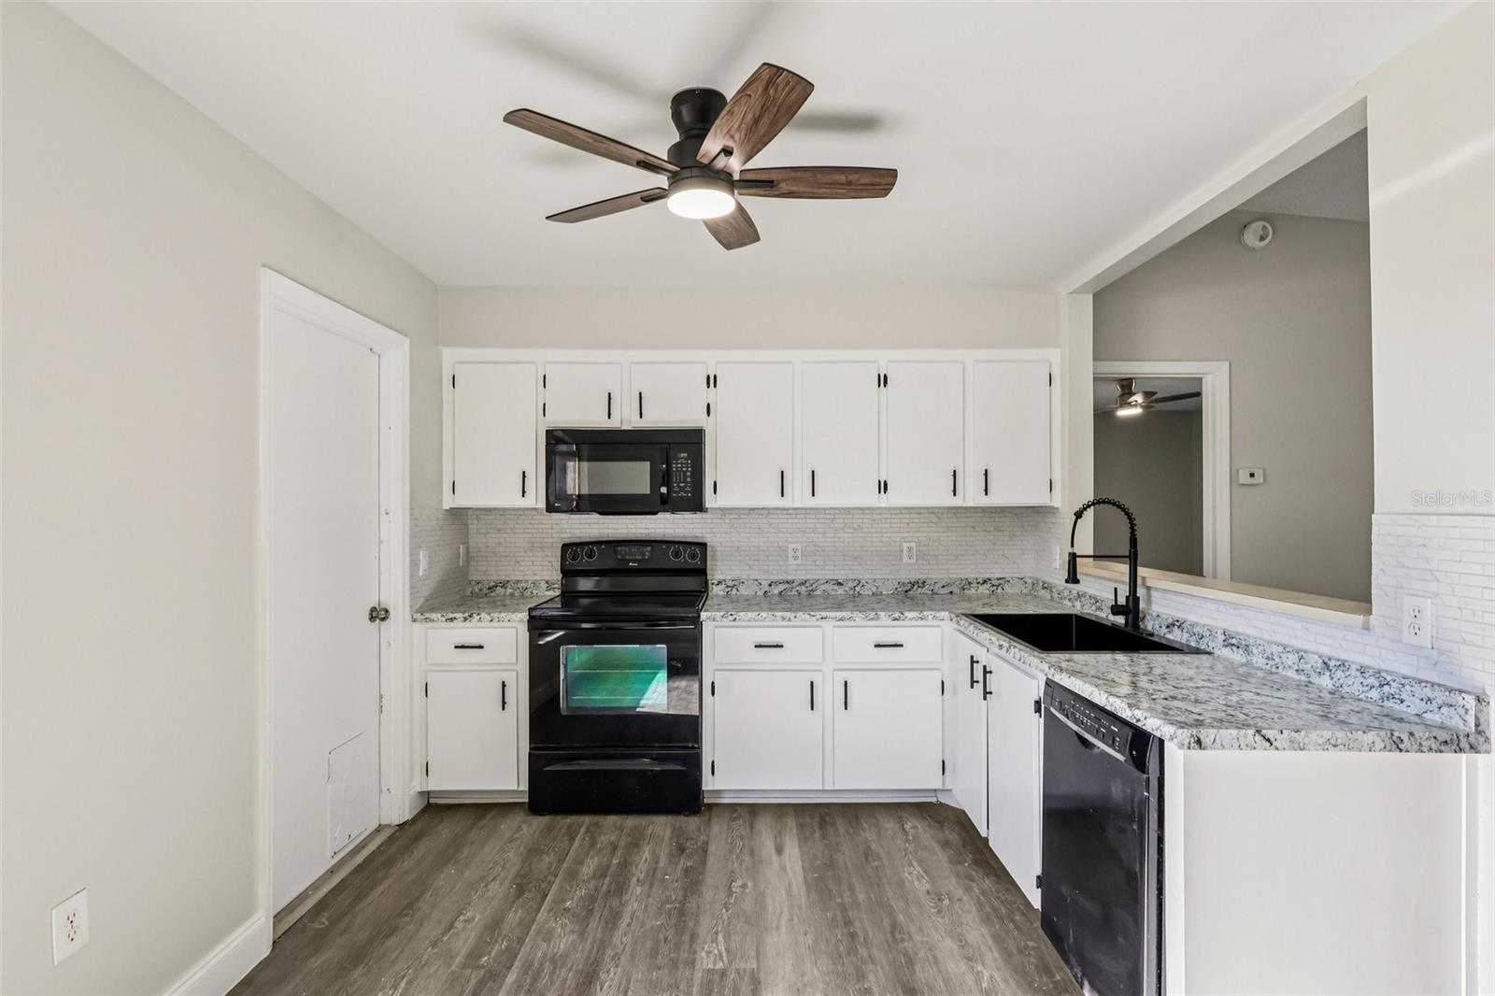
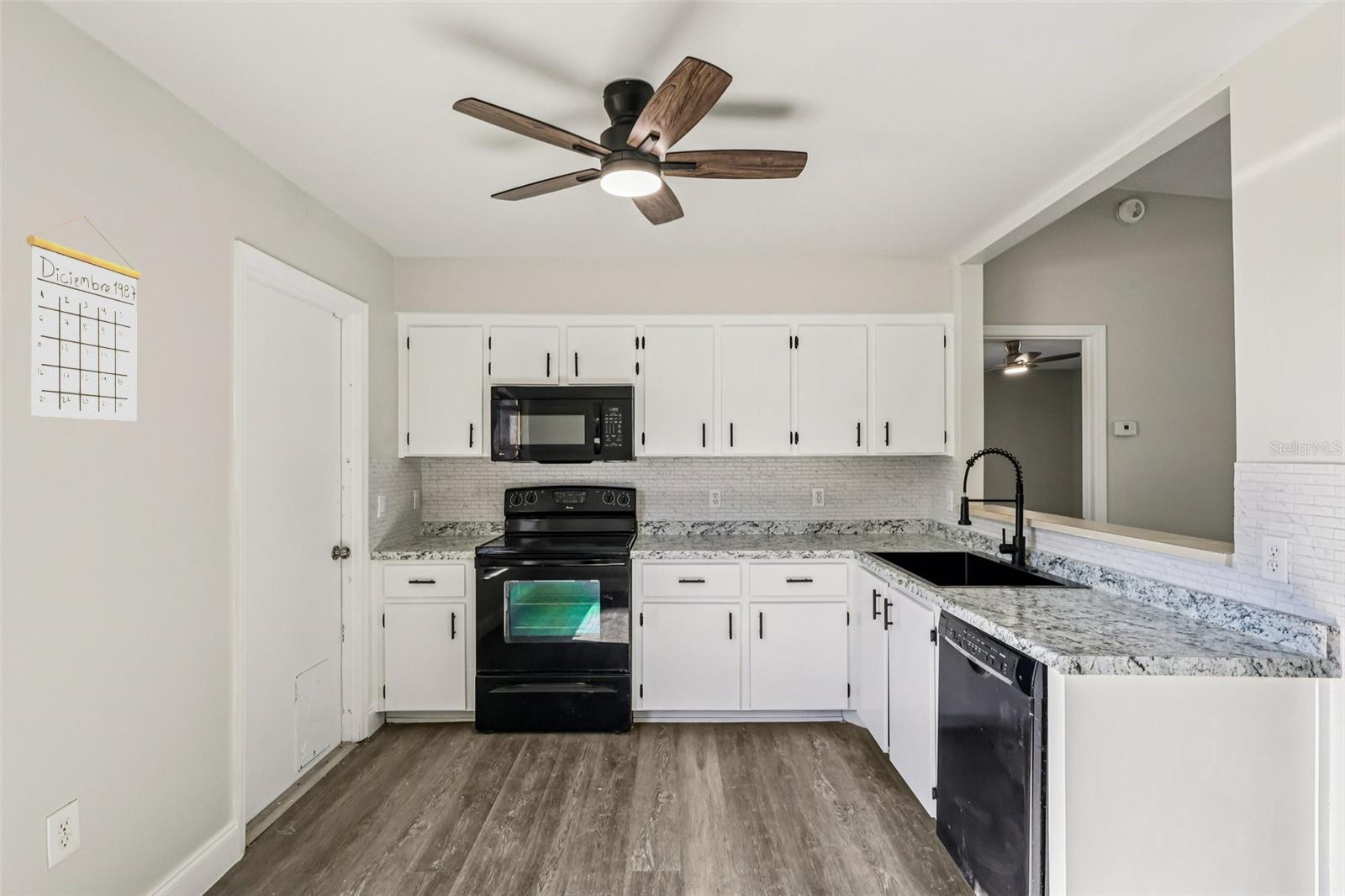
+ calendar [26,215,142,422]
